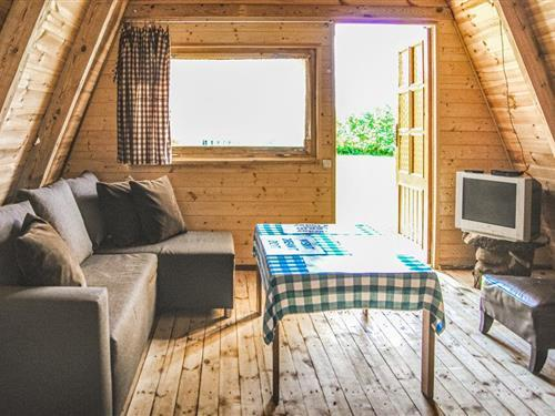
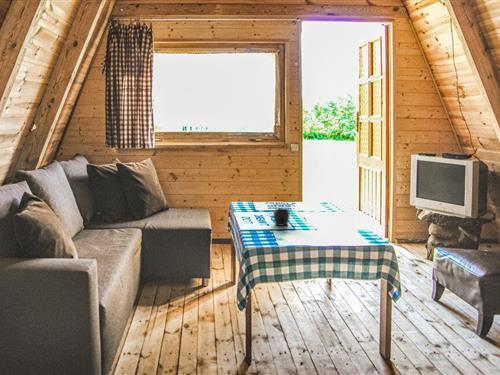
+ mug [272,208,291,227]
